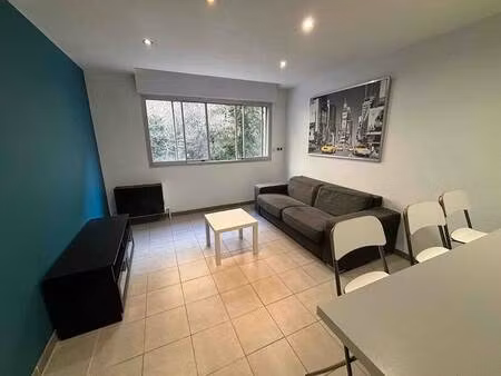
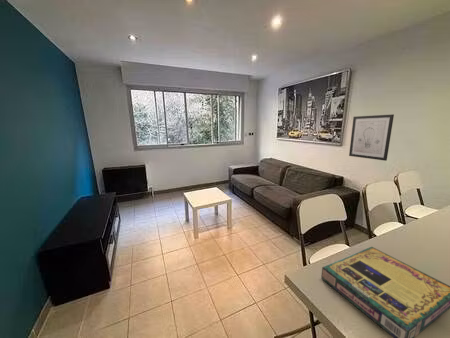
+ video game box [320,245,450,338]
+ wall art [348,113,395,162]
